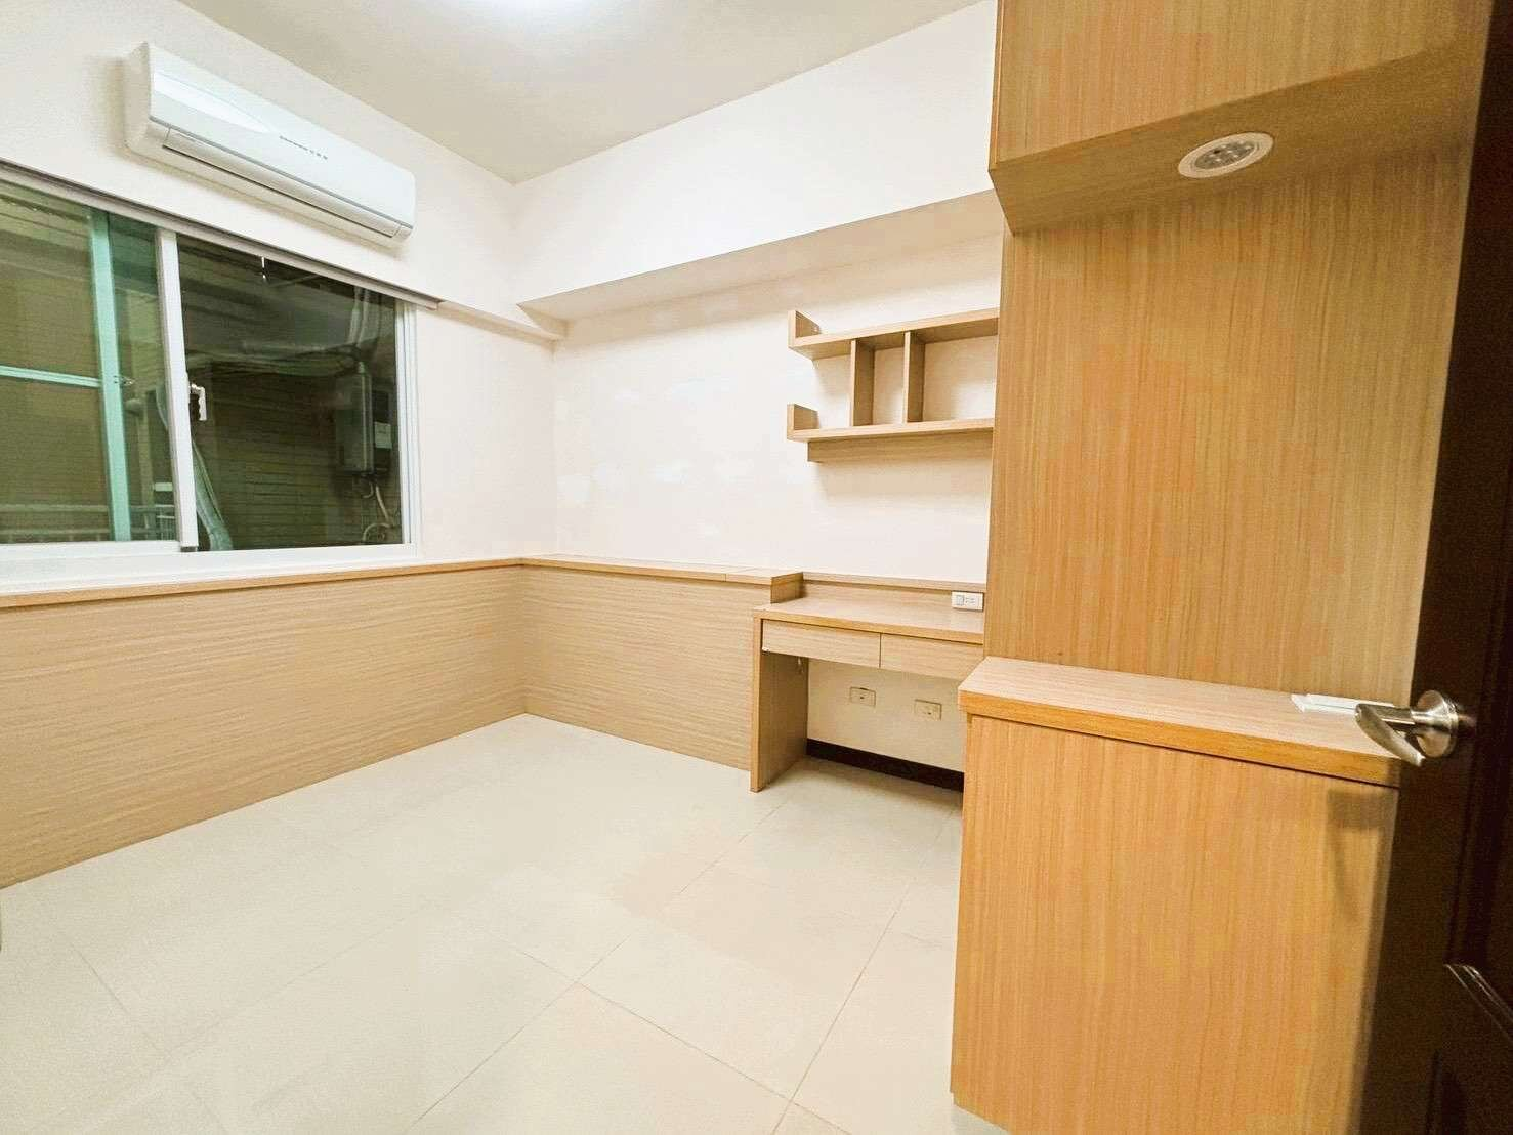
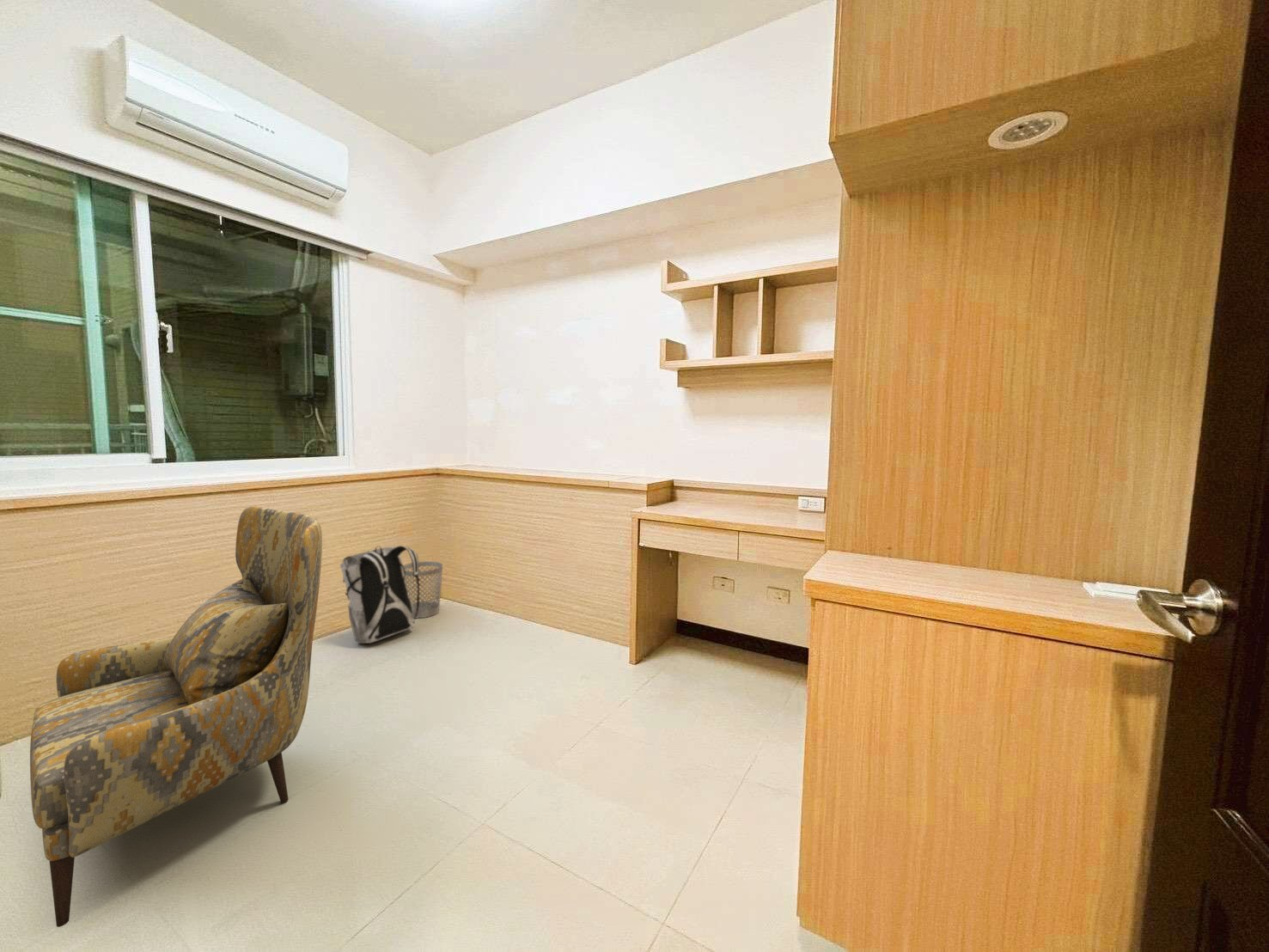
+ wastebasket [403,560,443,619]
+ backpack [339,545,420,644]
+ armchair [29,506,323,928]
